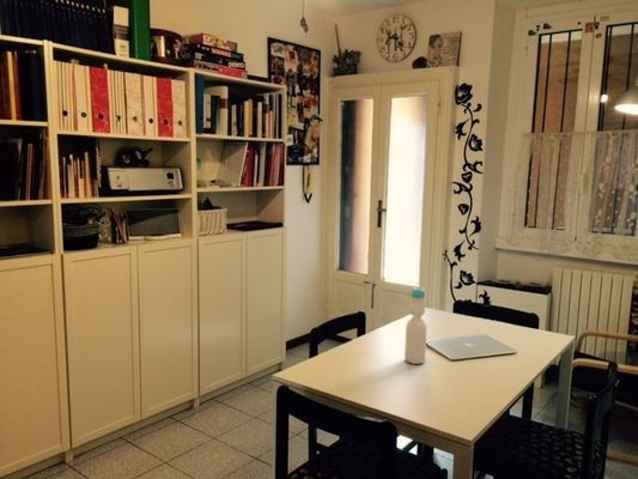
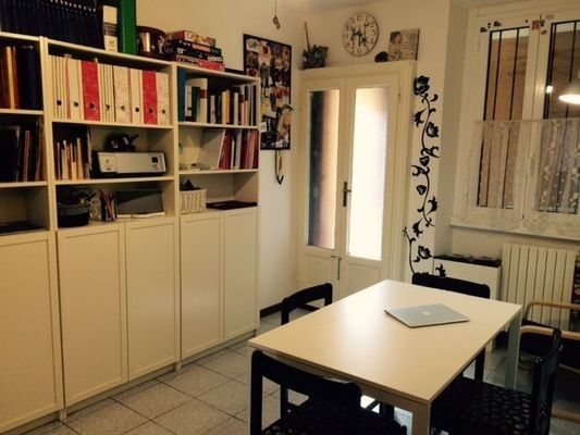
- bottle [403,286,429,365]
